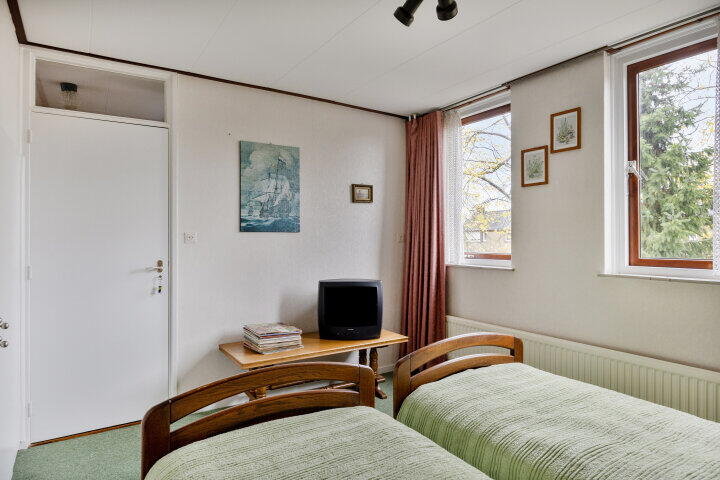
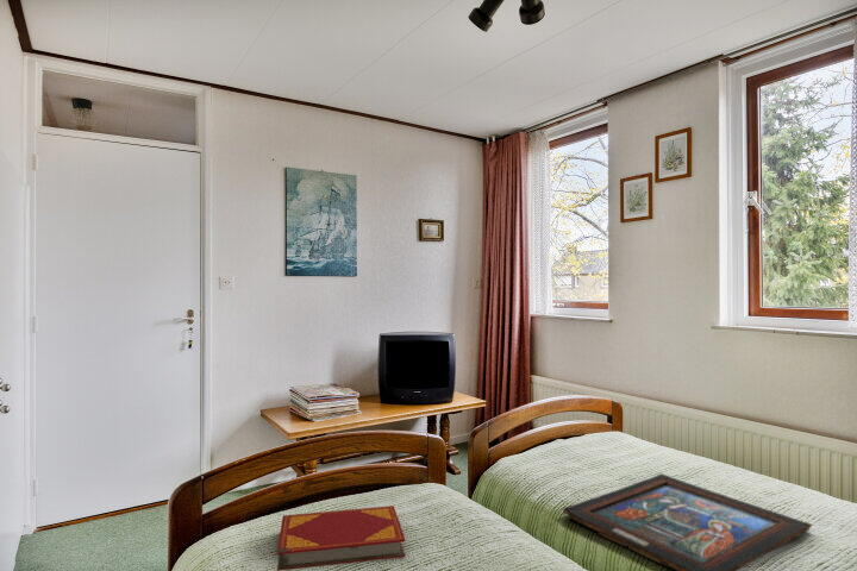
+ tray [562,472,813,571]
+ hardback book [276,504,406,571]
